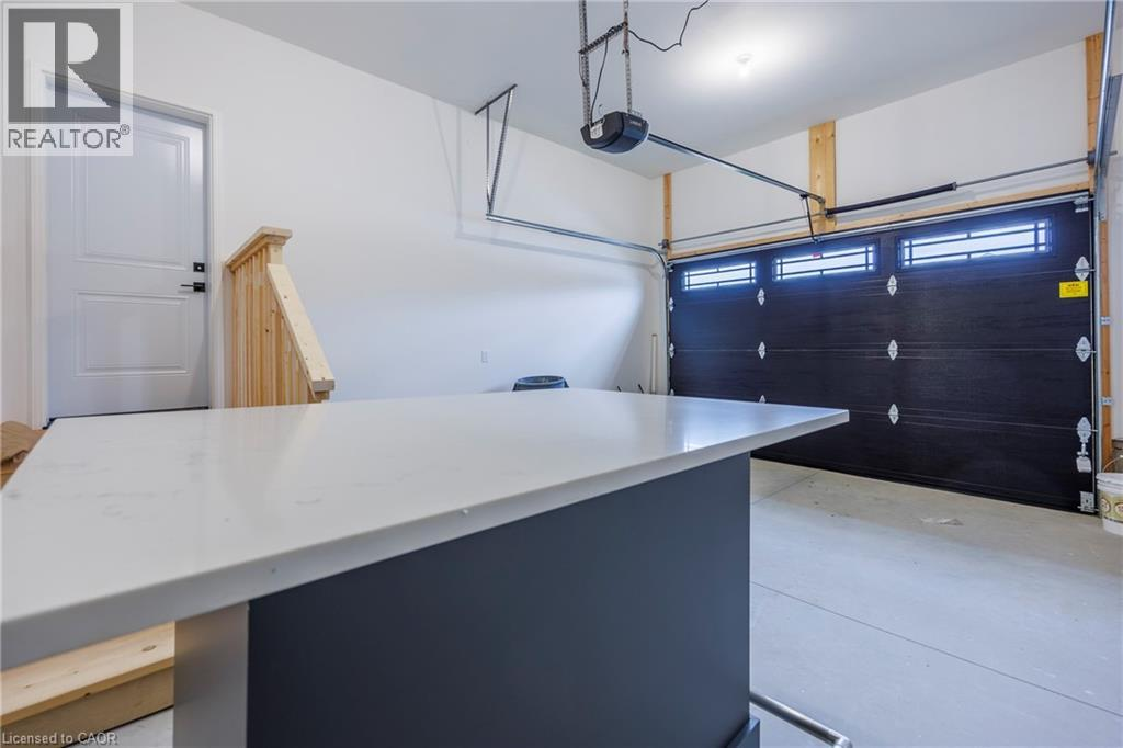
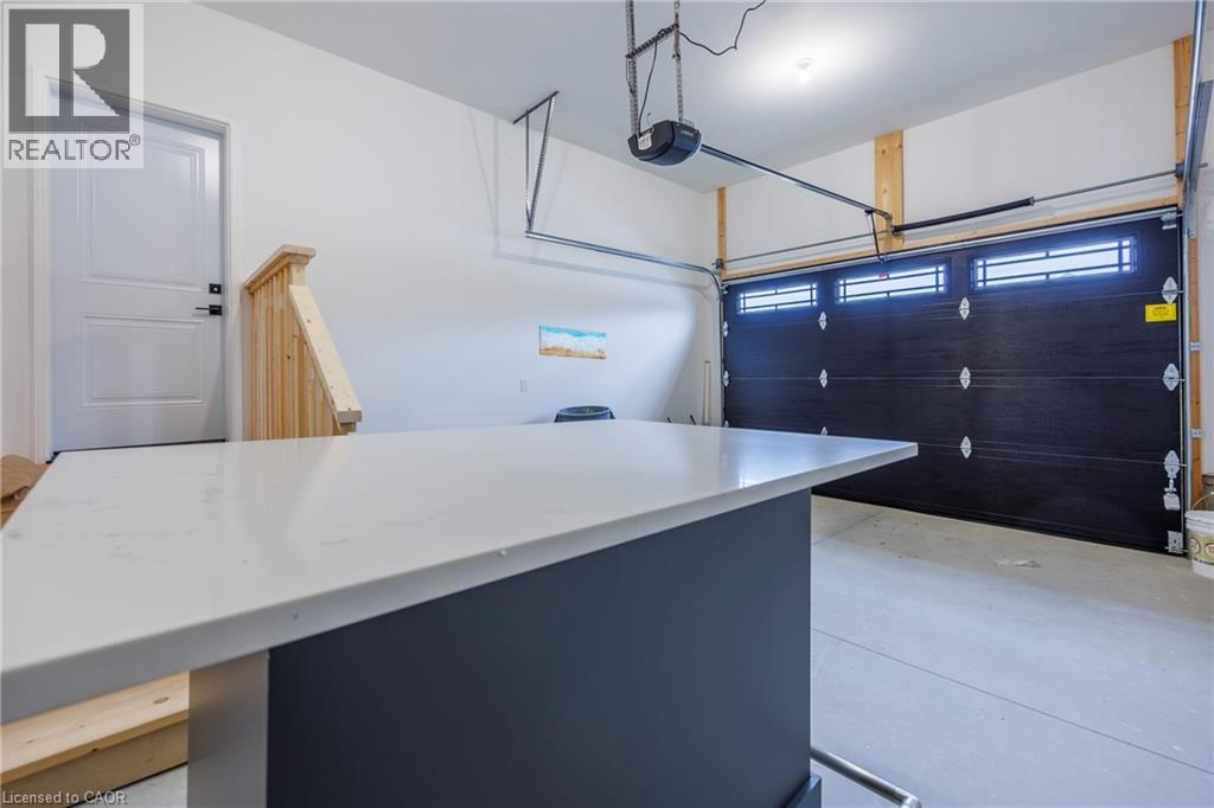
+ wall art [538,325,607,360]
